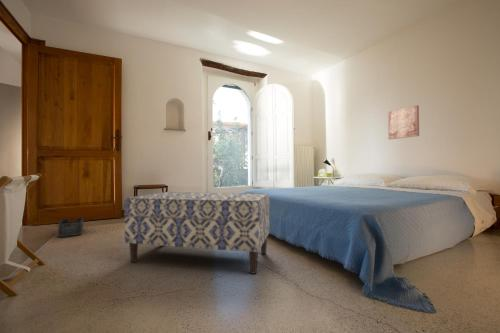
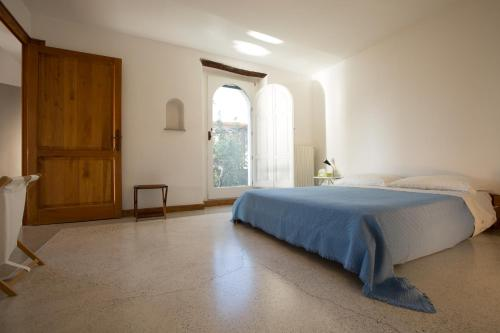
- bench [123,191,271,275]
- wall art [387,104,420,140]
- storage bin [57,217,84,238]
